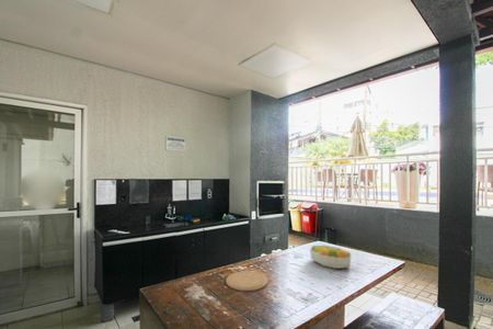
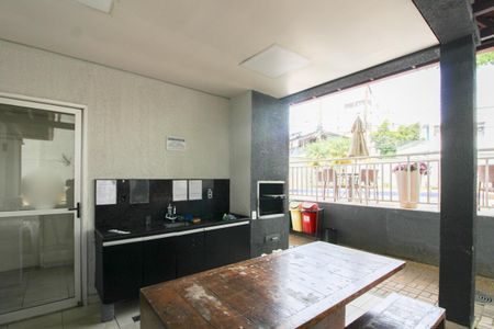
- fruit bowl [309,245,353,270]
- plate [225,270,270,292]
